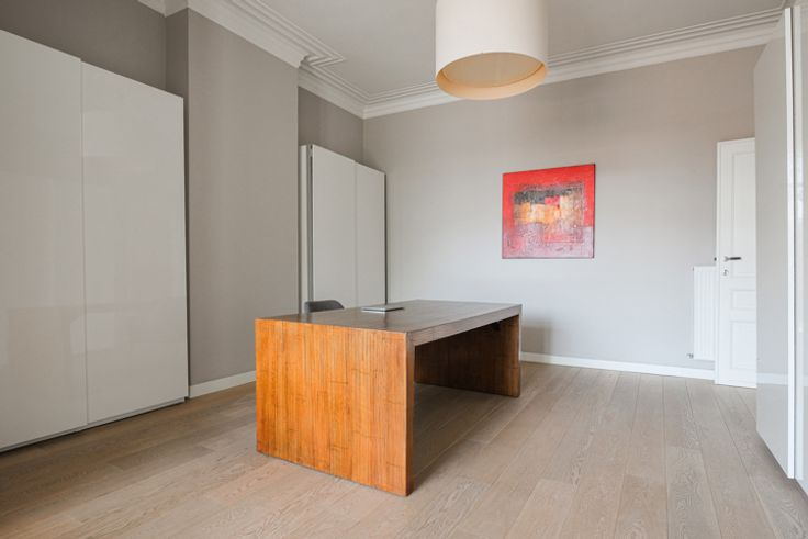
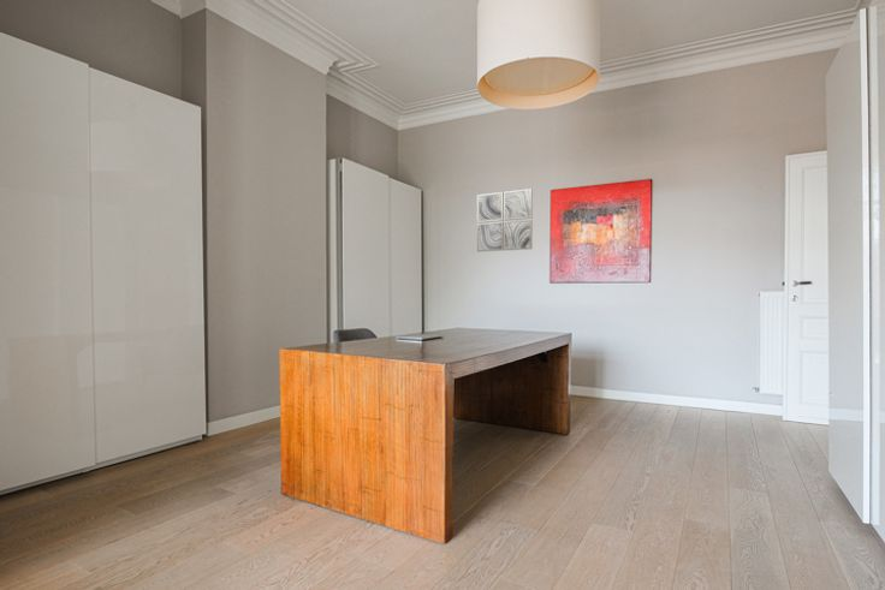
+ wall art [476,187,533,252]
